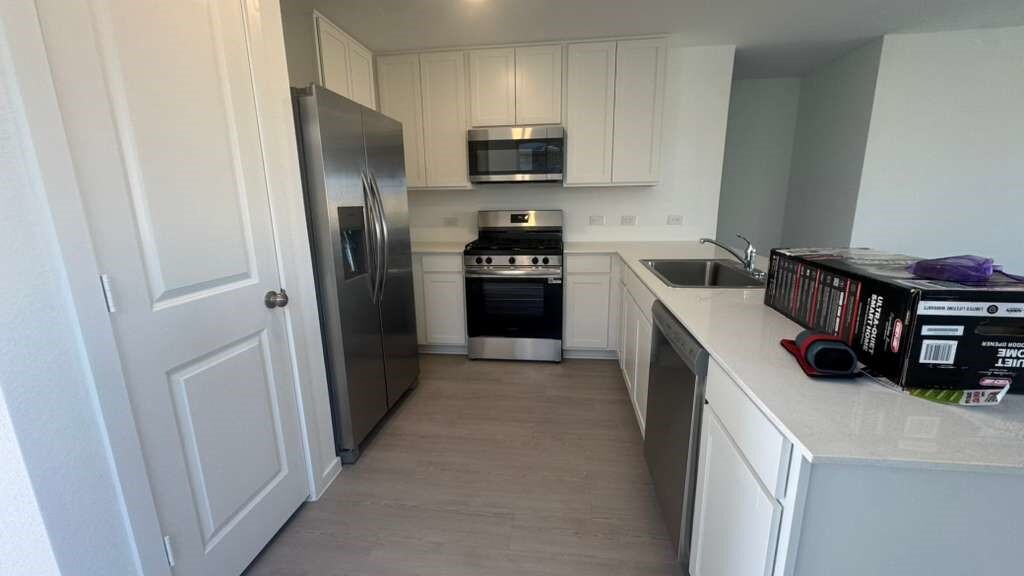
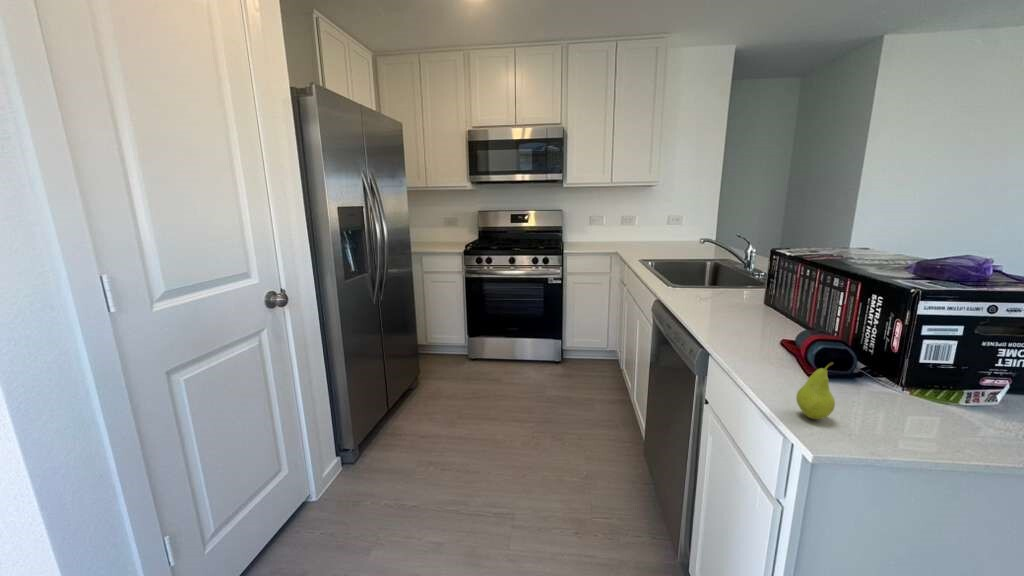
+ fruit [795,361,836,420]
